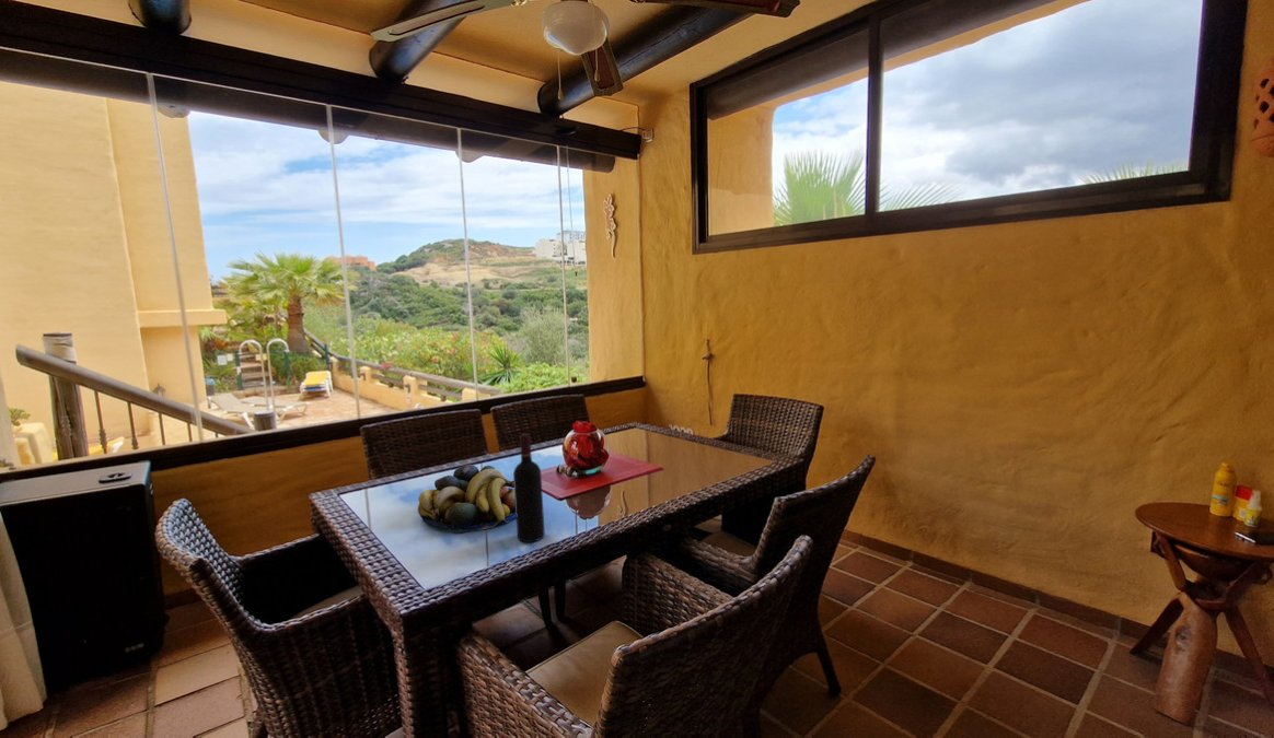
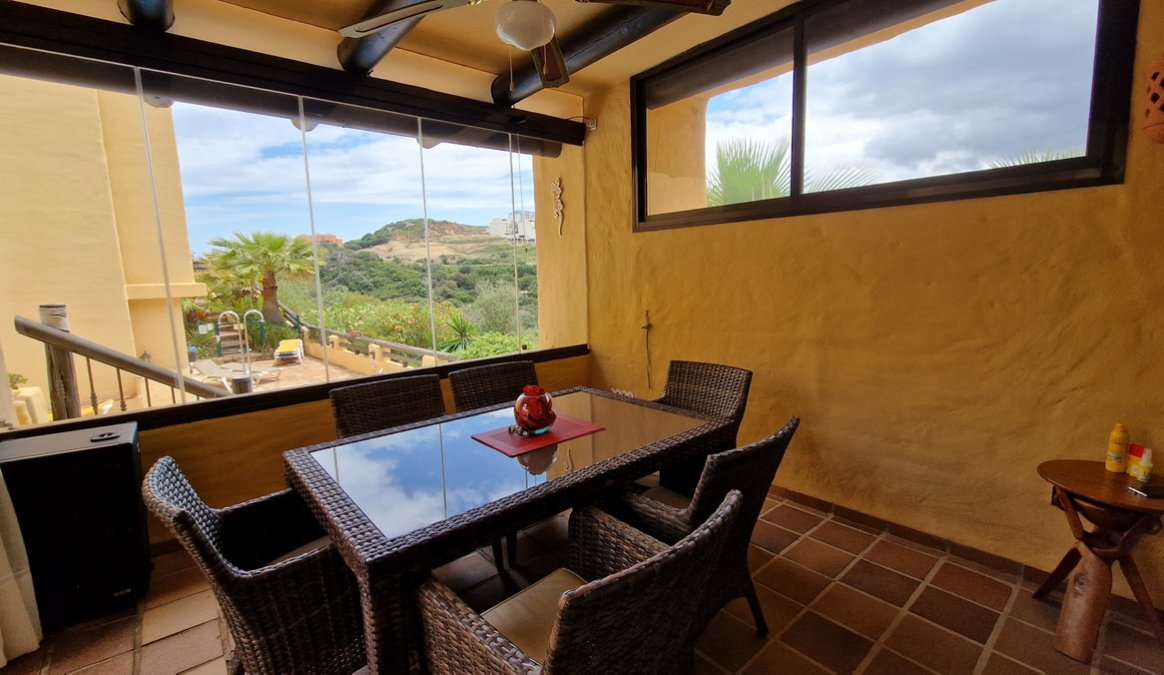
- wine bottle [512,433,546,543]
- fruit bowl [417,464,517,535]
